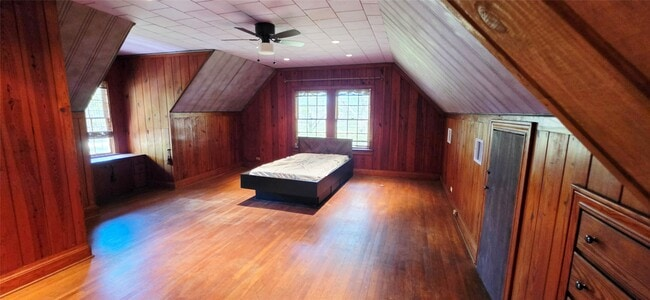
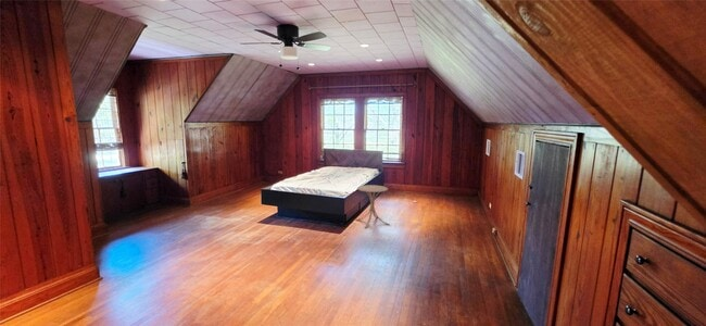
+ side table [355,184,391,229]
